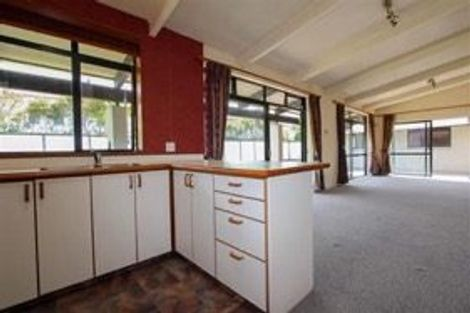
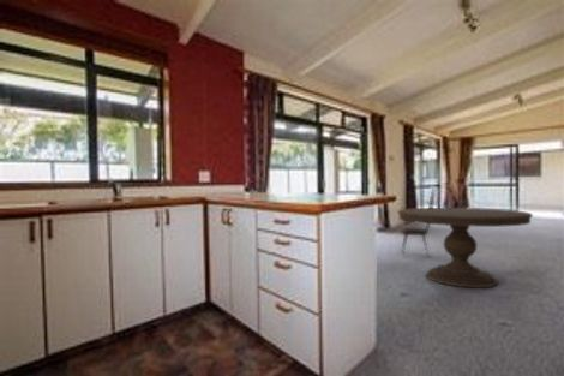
+ dining chair [400,186,437,258]
+ dining table [396,207,534,288]
